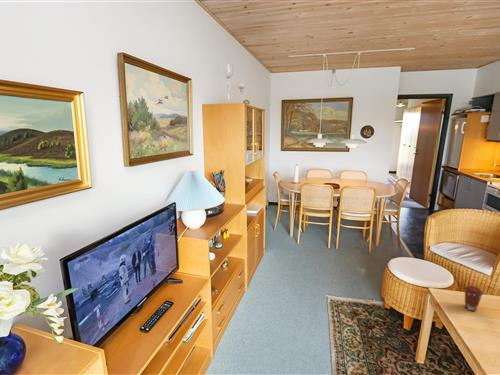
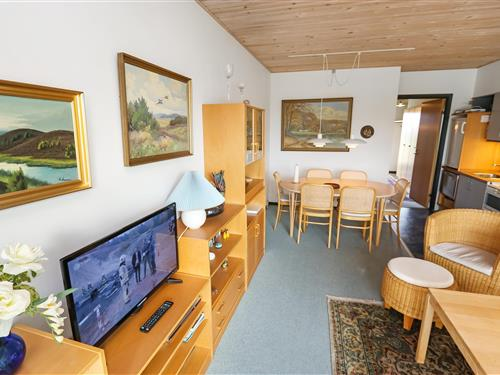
- coffee cup [463,285,484,312]
